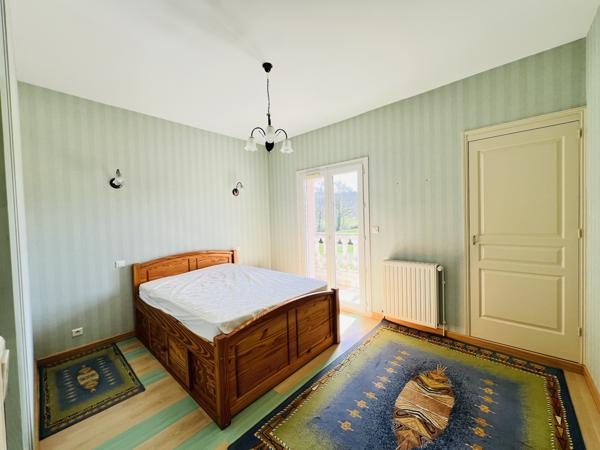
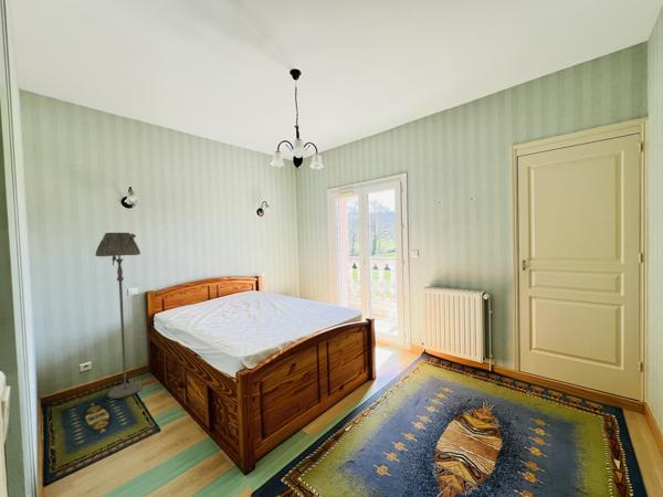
+ floor lamp [94,232,143,400]
